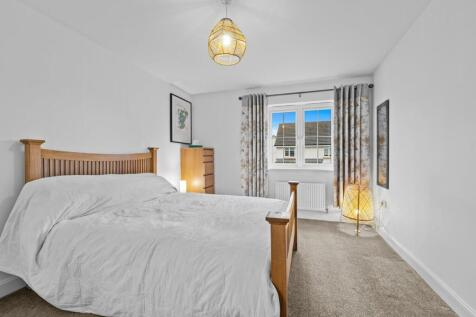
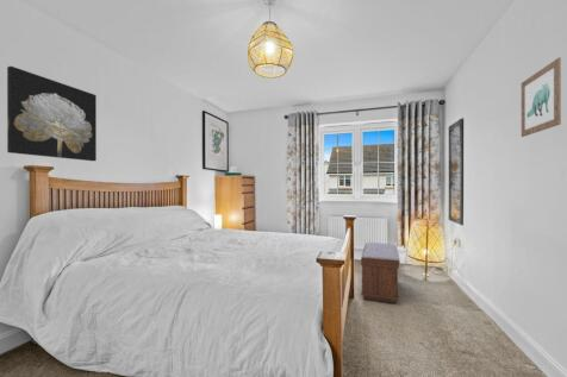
+ wall art [521,56,562,138]
+ bench [360,241,401,304]
+ wall art [6,65,98,162]
